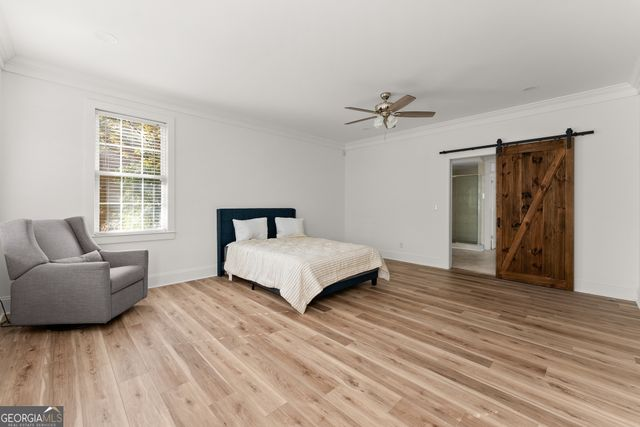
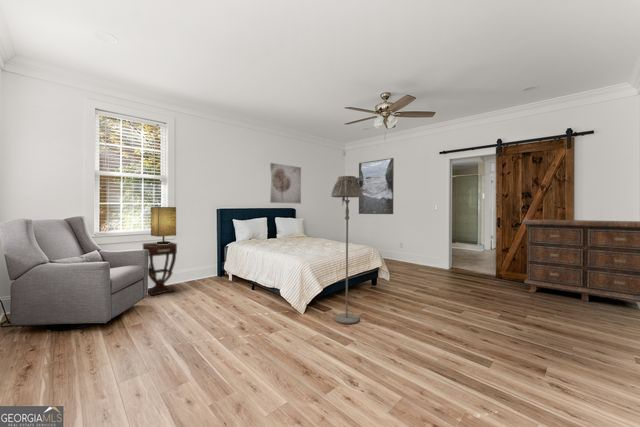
+ dresser [521,218,640,303]
+ floor lamp [330,175,363,325]
+ wall art [269,162,302,205]
+ table lamp [150,206,177,244]
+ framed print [358,157,395,215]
+ side table [141,241,178,296]
